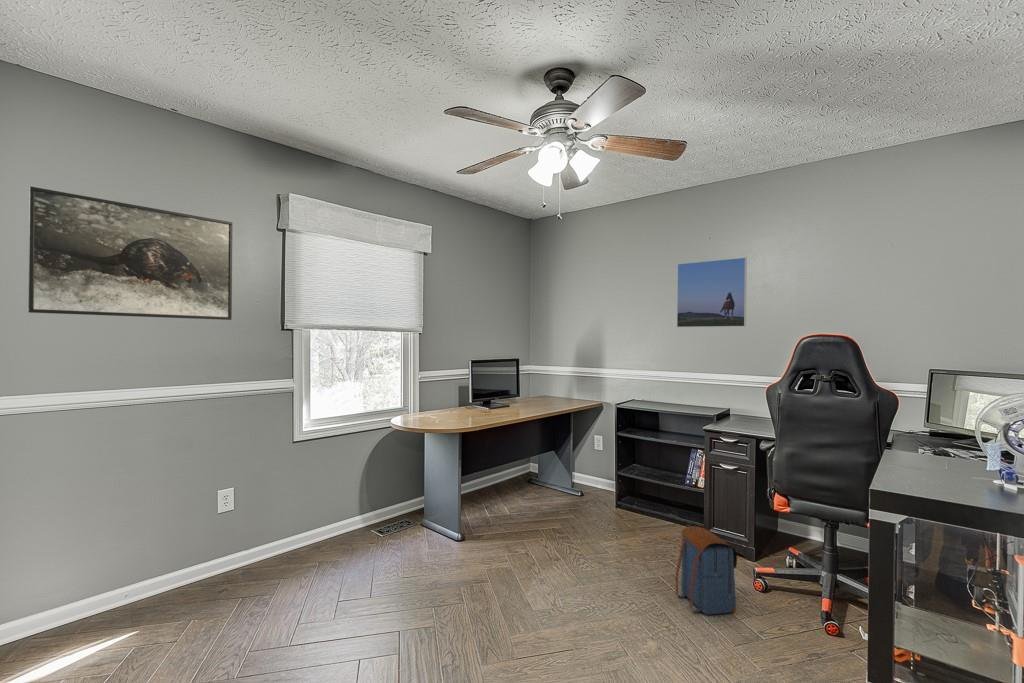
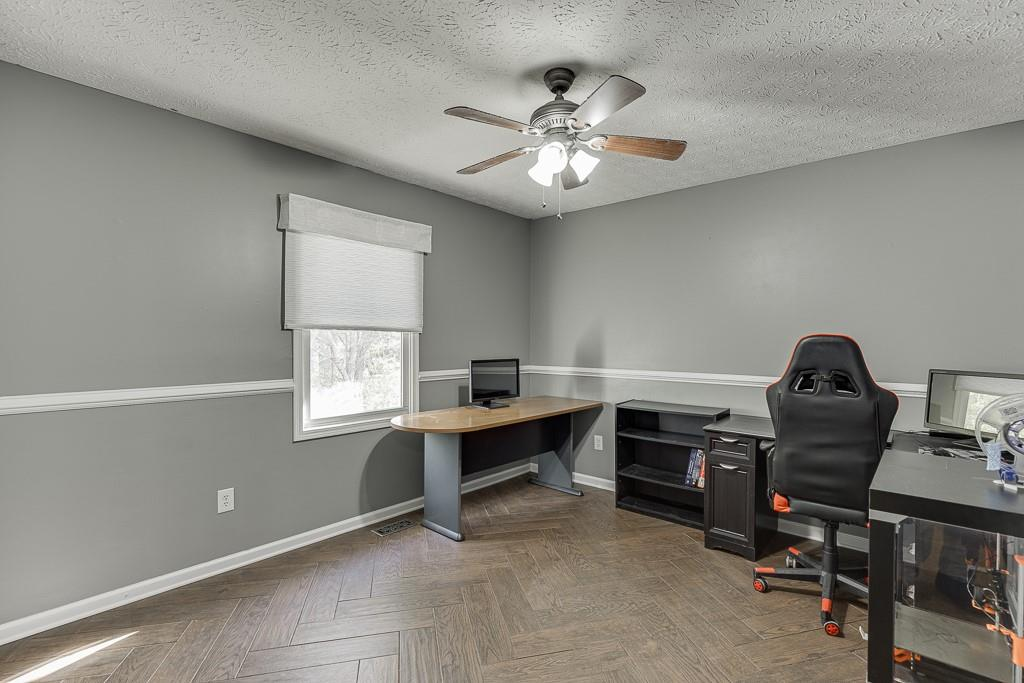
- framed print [676,256,748,328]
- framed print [27,186,233,321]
- backpack [674,525,738,616]
